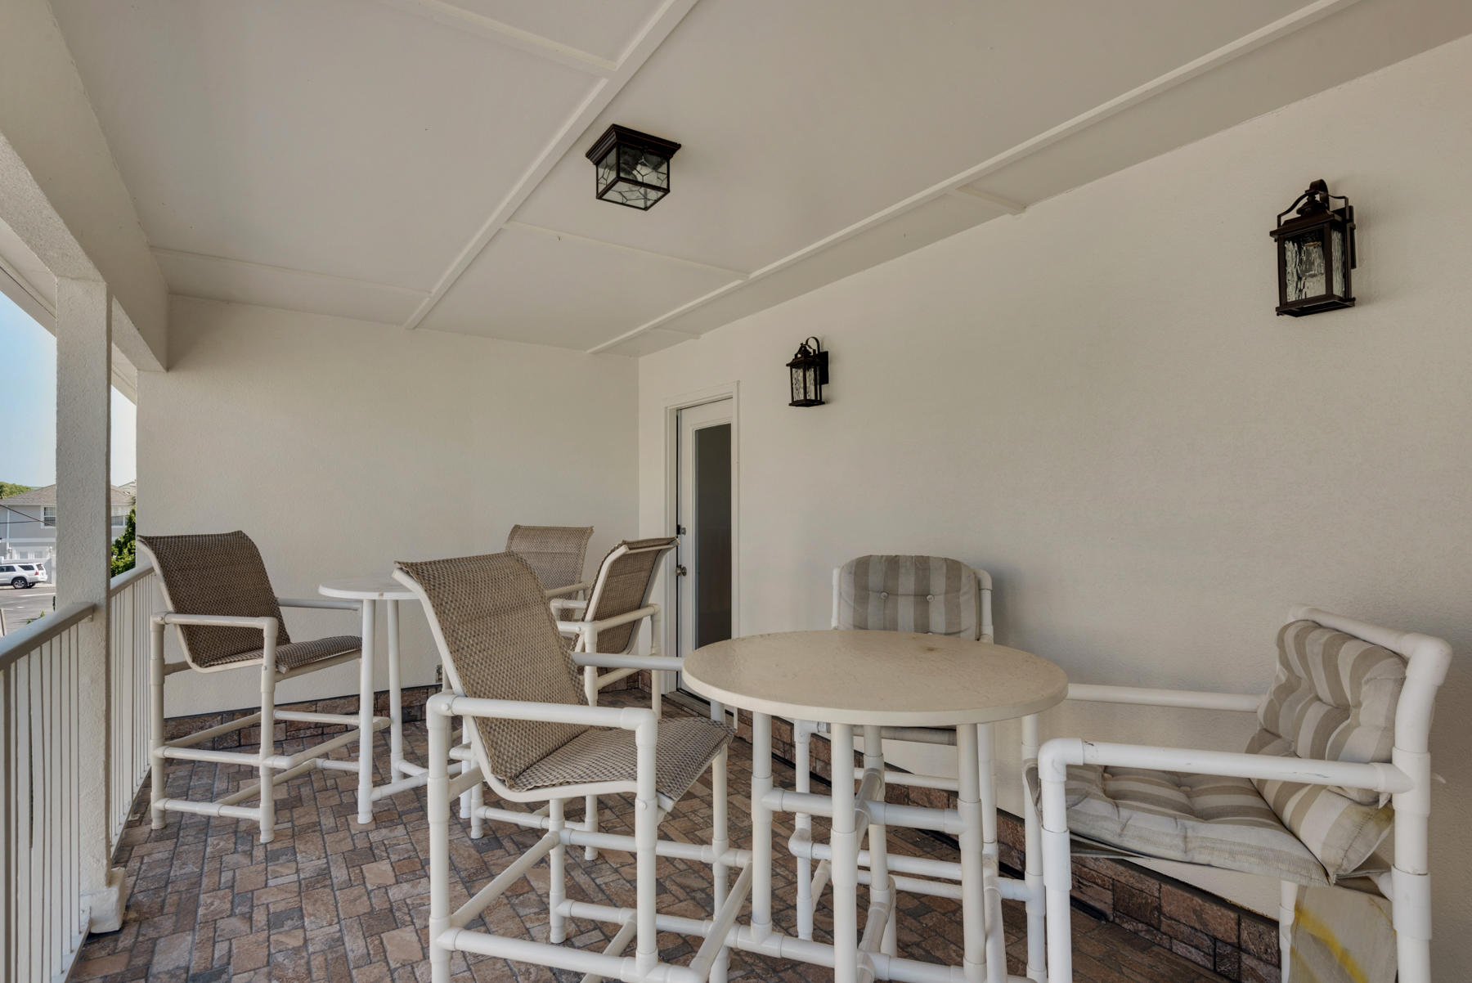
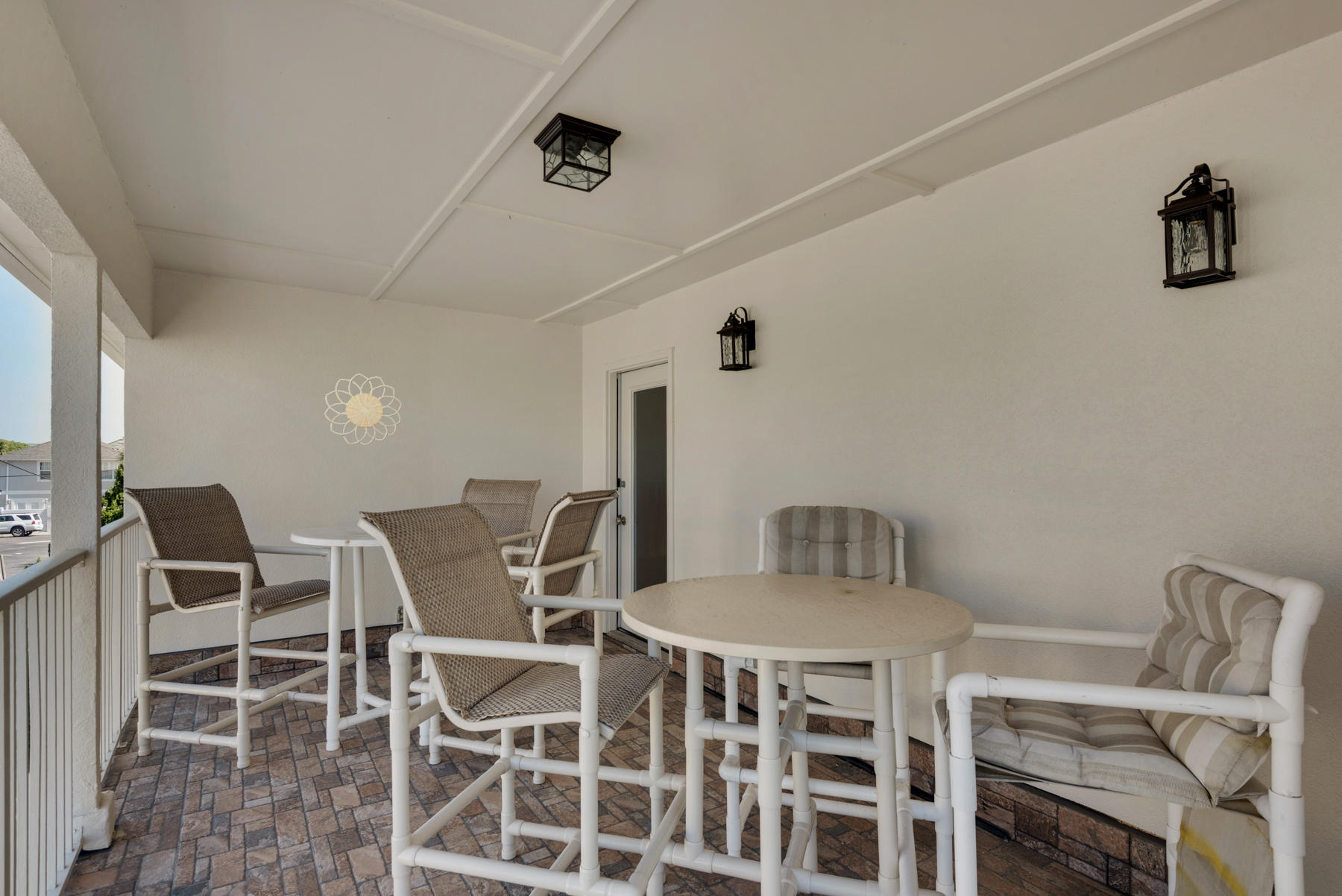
+ decorative wall piece [324,373,403,446]
